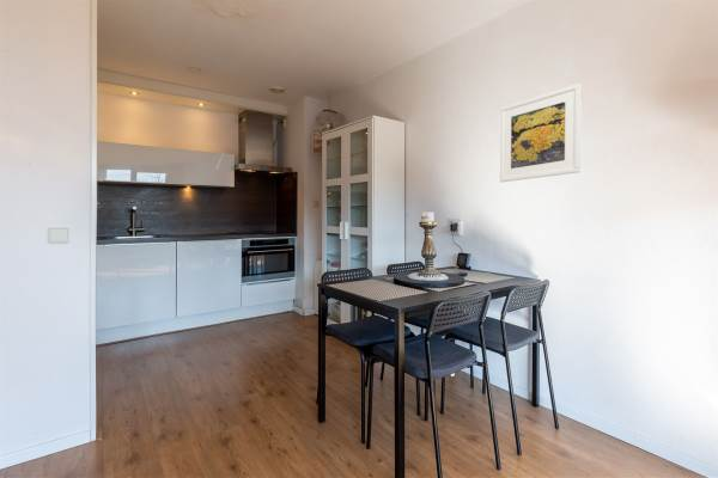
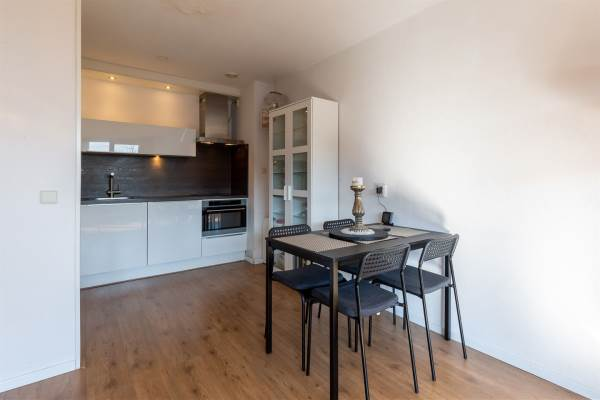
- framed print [499,82,583,183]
